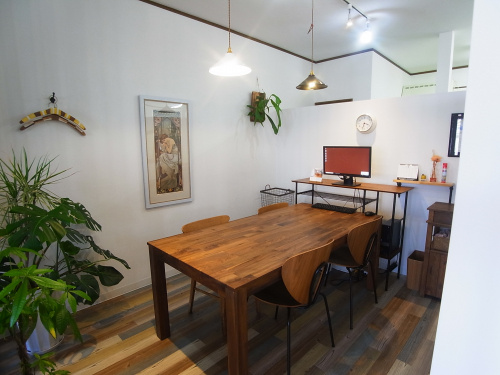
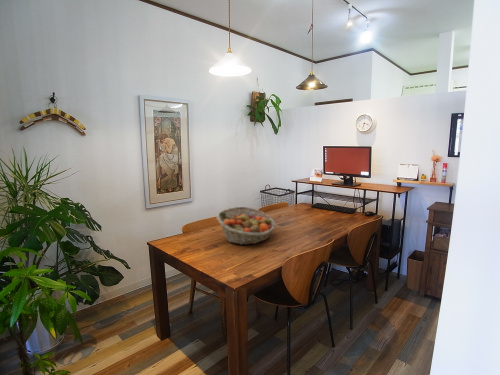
+ fruit basket [215,206,277,246]
